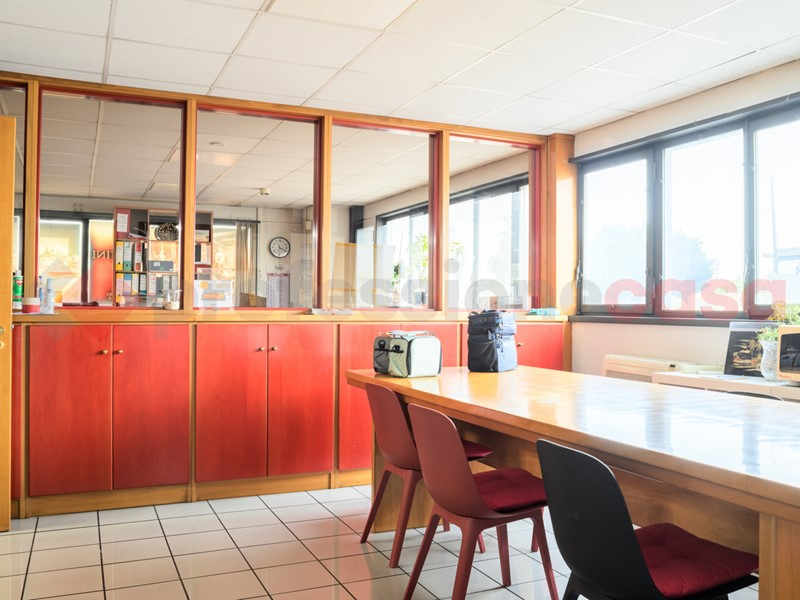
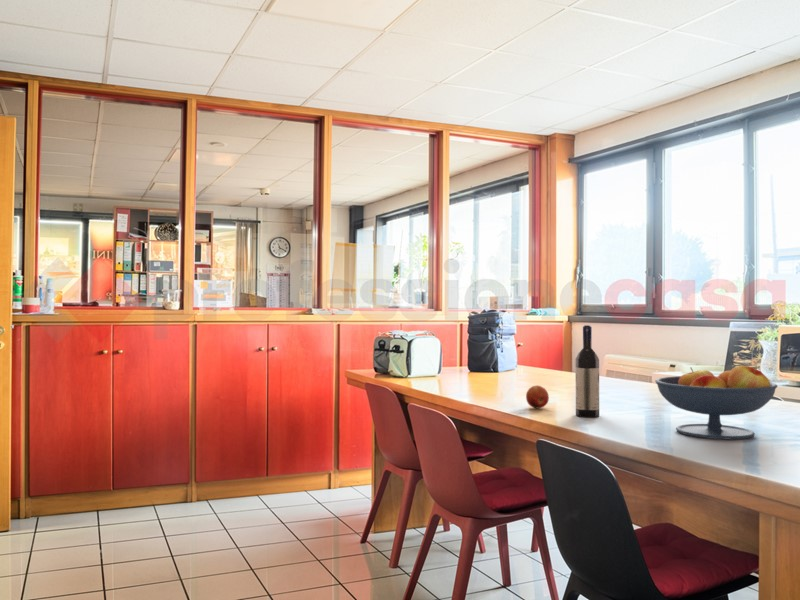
+ apple [525,384,550,409]
+ wine bottle [575,324,600,418]
+ fruit bowl [654,365,779,441]
